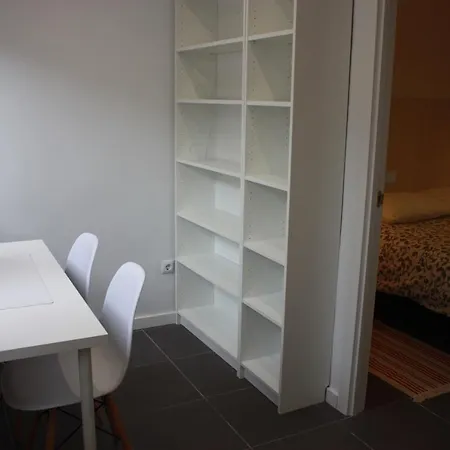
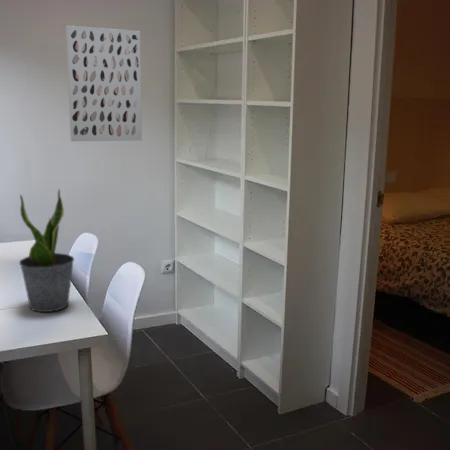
+ potted plant [18,188,75,313]
+ wall art [65,24,143,142]
